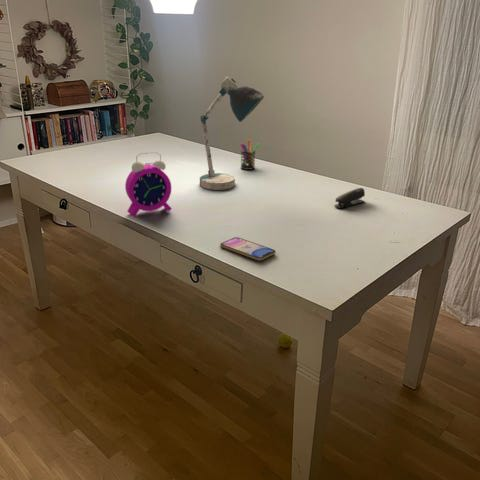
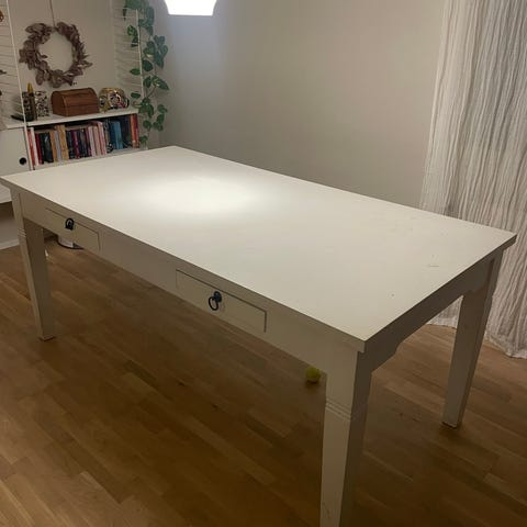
- smartphone [219,236,277,261]
- pen holder [239,138,260,171]
- desk lamp [199,76,265,191]
- alarm clock [124,151,173,218]
- stapler [333,187,366,209]
